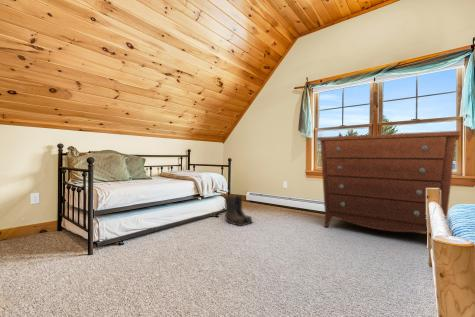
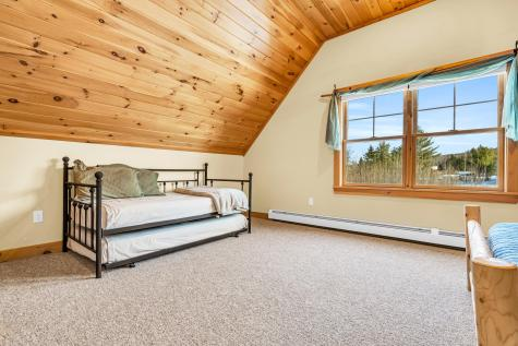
- dresser [316,130,462,233]
- boots [223,194,255,227]
